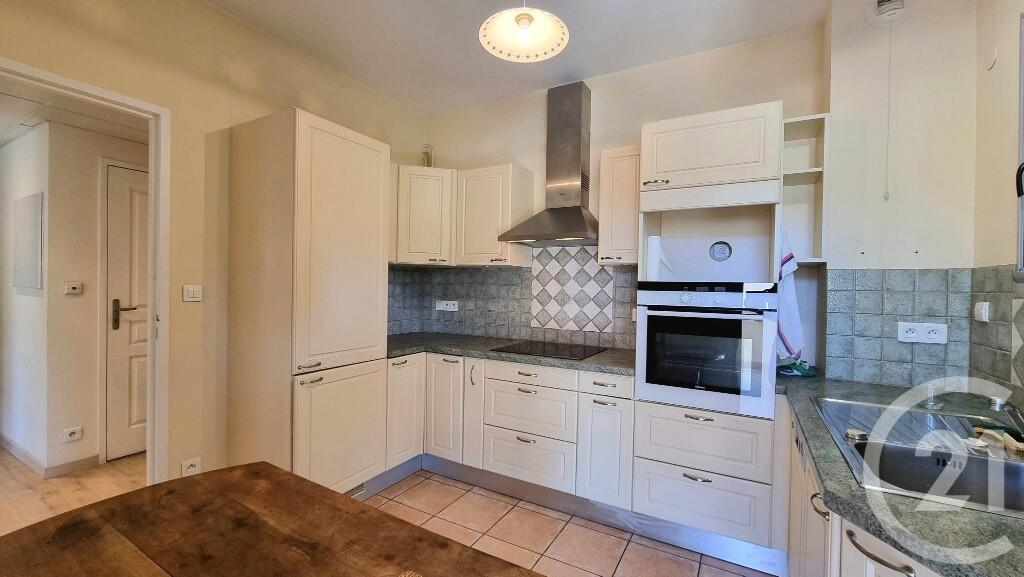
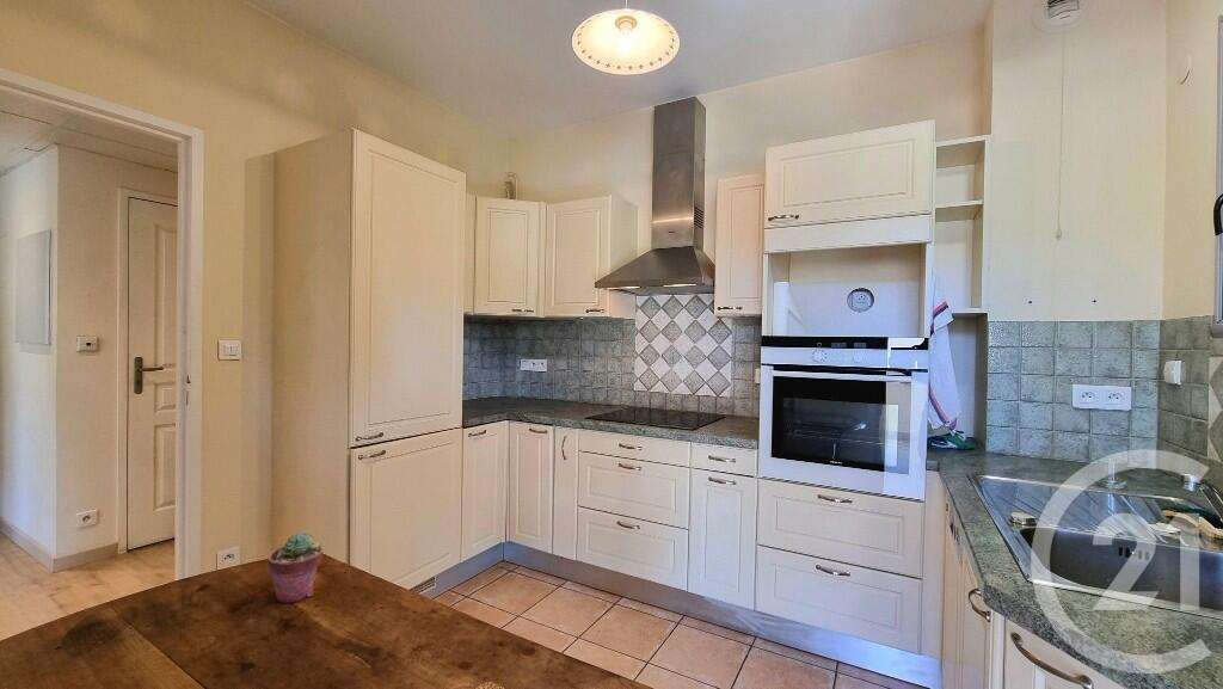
+ potted succulent [266,531,324,604]
